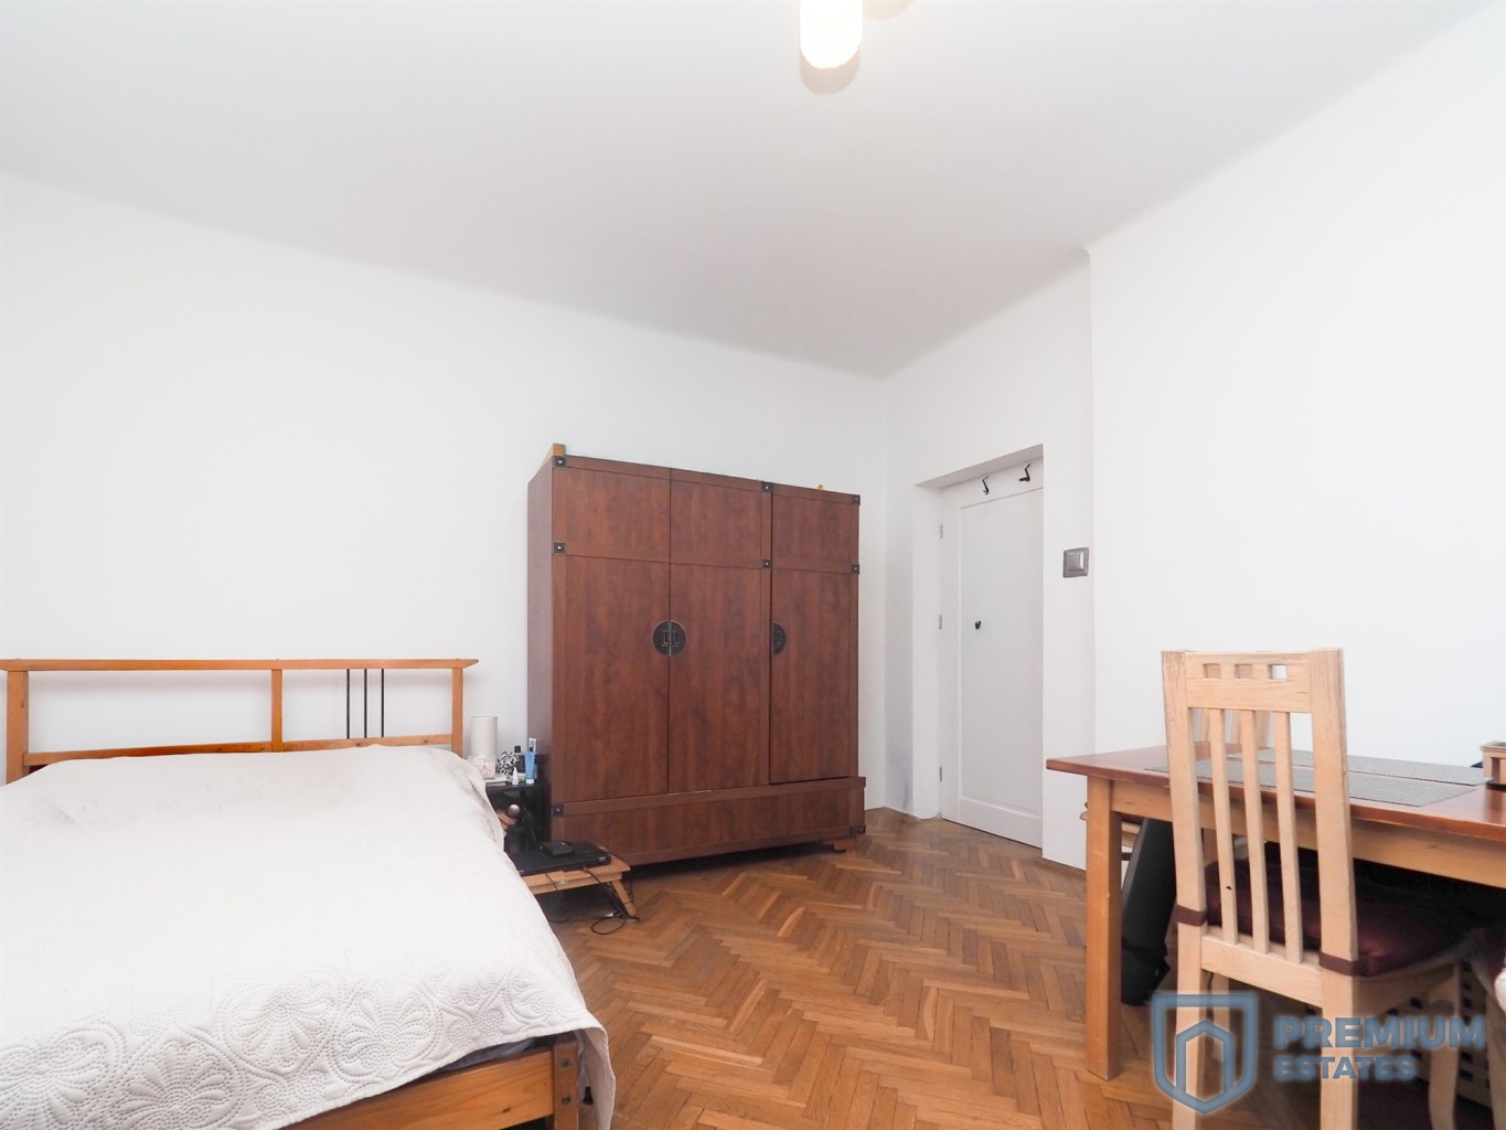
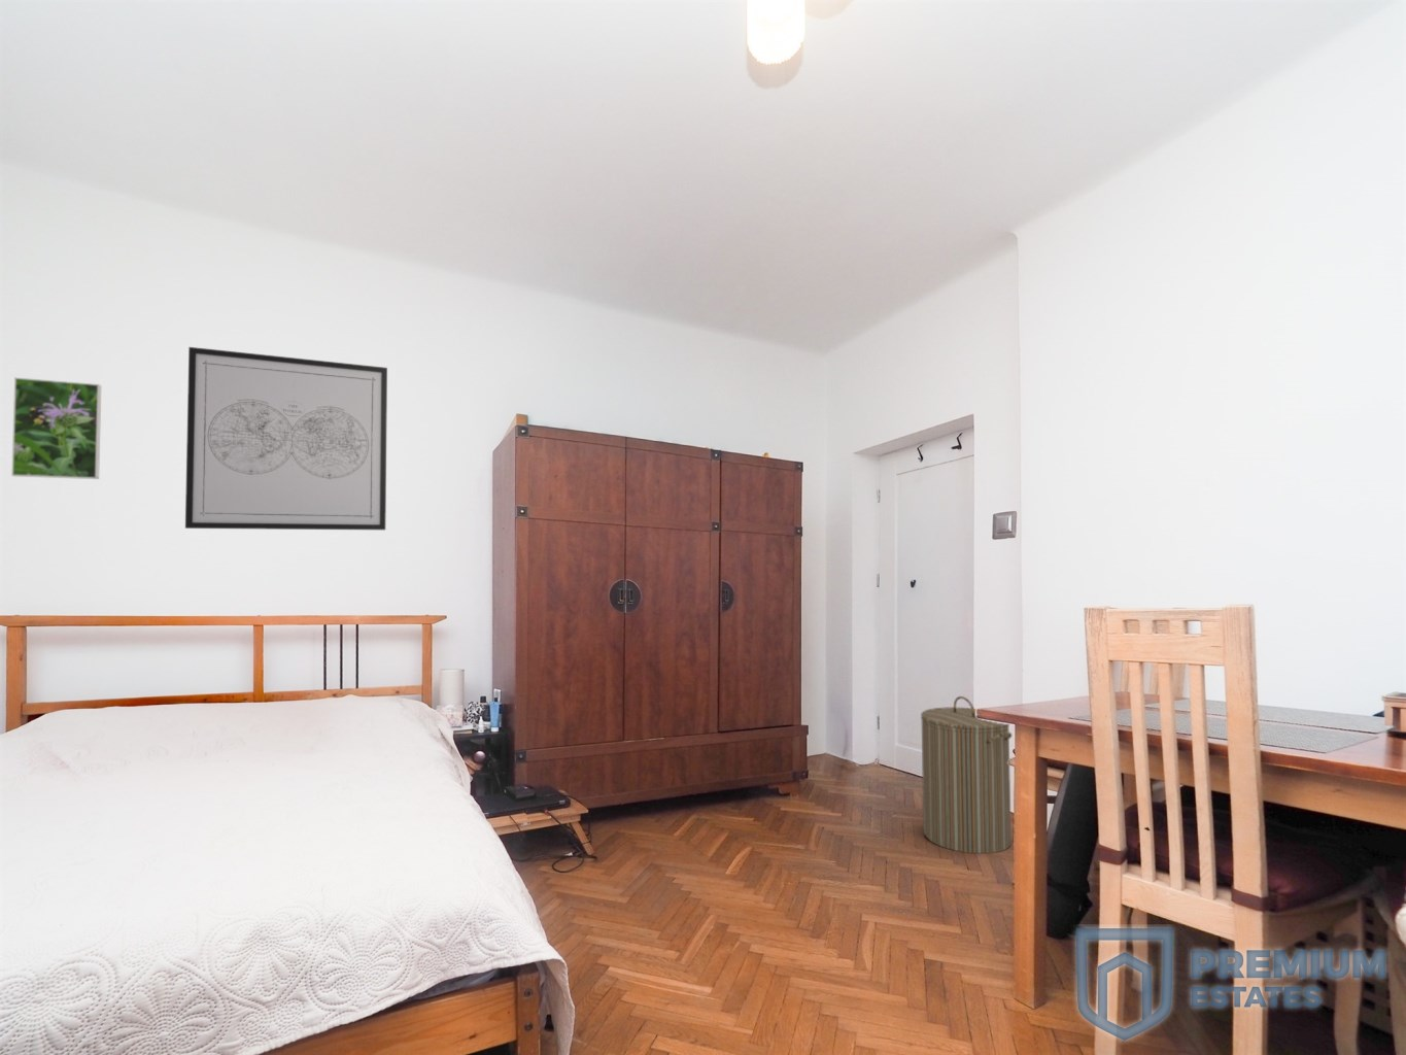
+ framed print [10,376,102,480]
+ laundry hamper [920,696,1013,854]
+ wall art [184,346,388,531]
